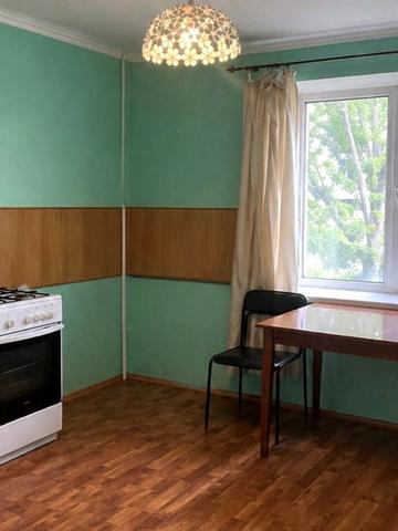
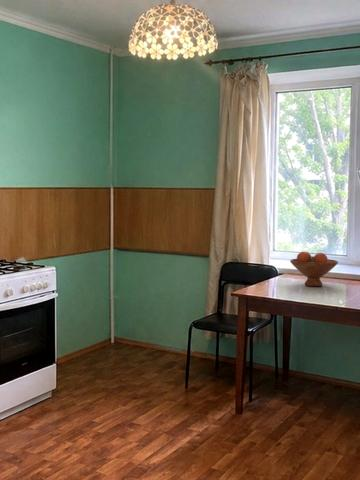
+ fruit bowl [289,250,339,287]
